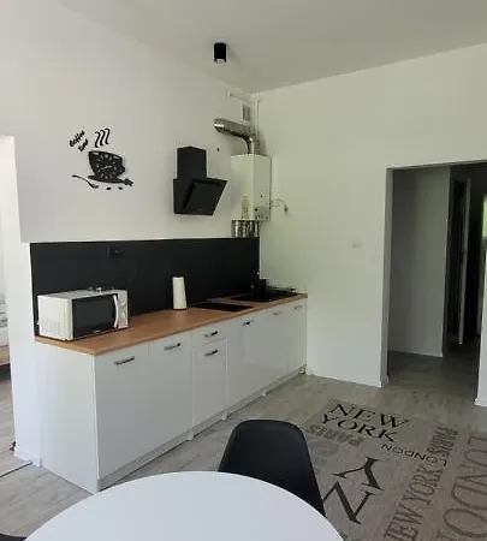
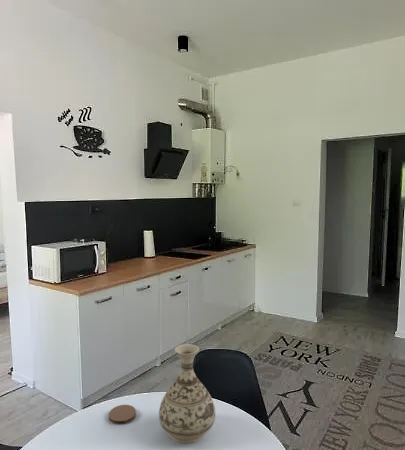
+ coaster [108,404,137,426]
+ vase [158,343,216,444]
